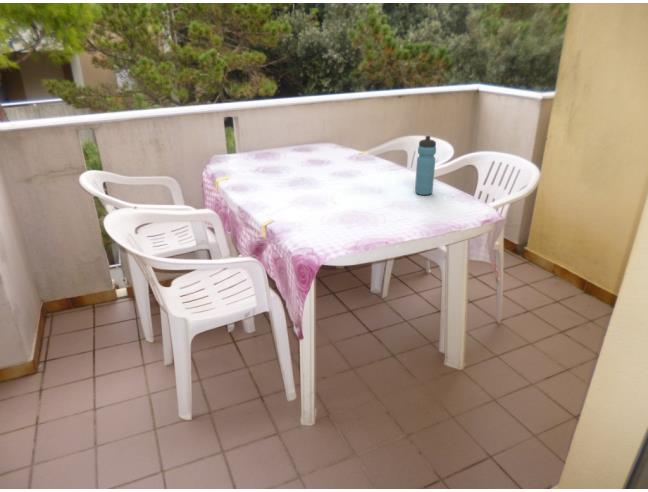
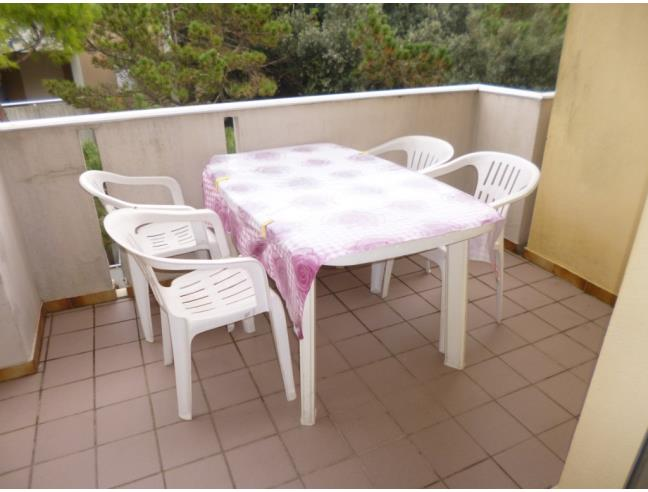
- water bottle [414,135,437,196]
